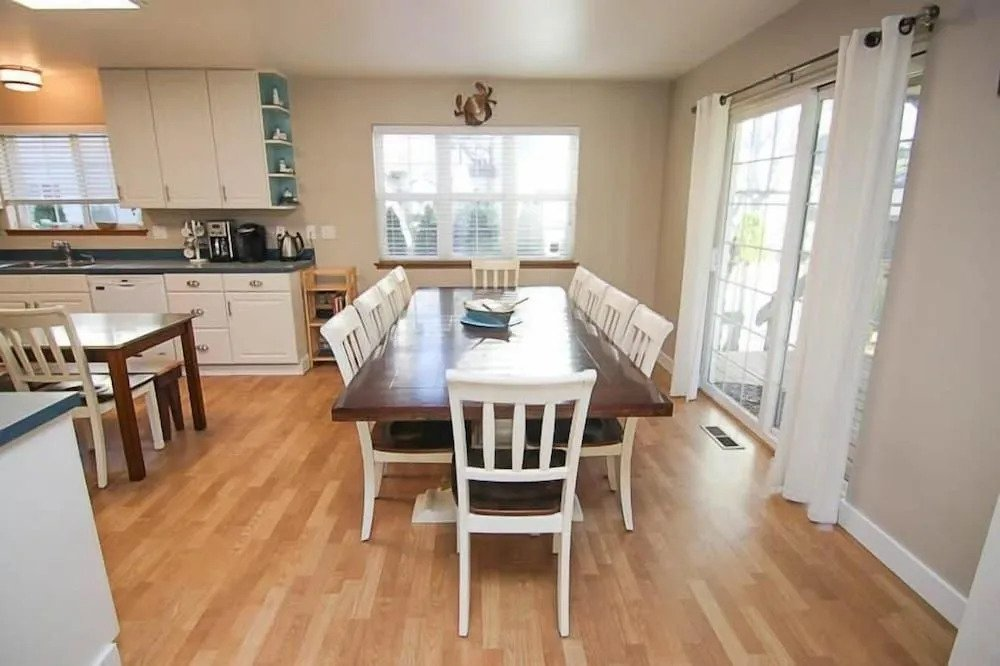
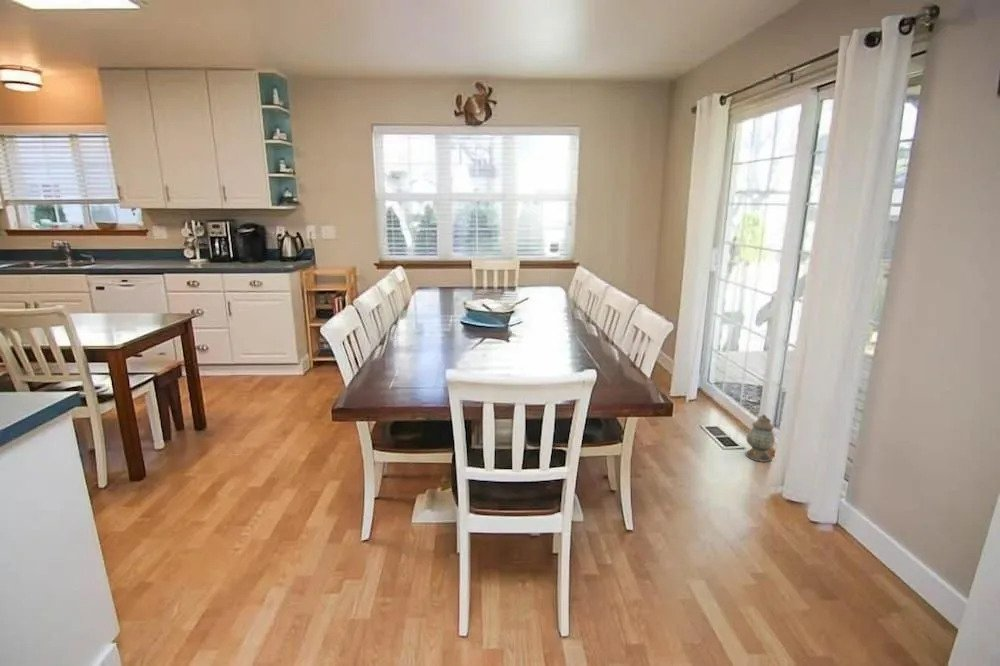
+ lantern [744,414,776,463]
